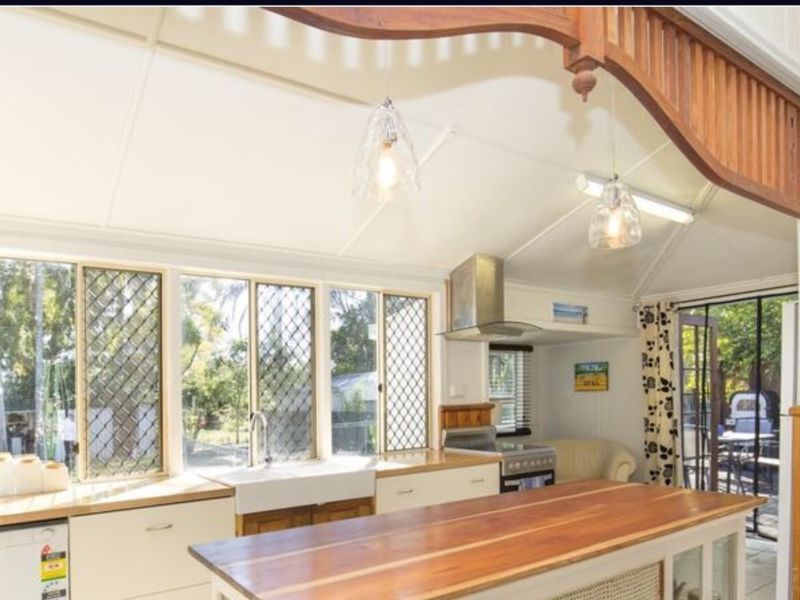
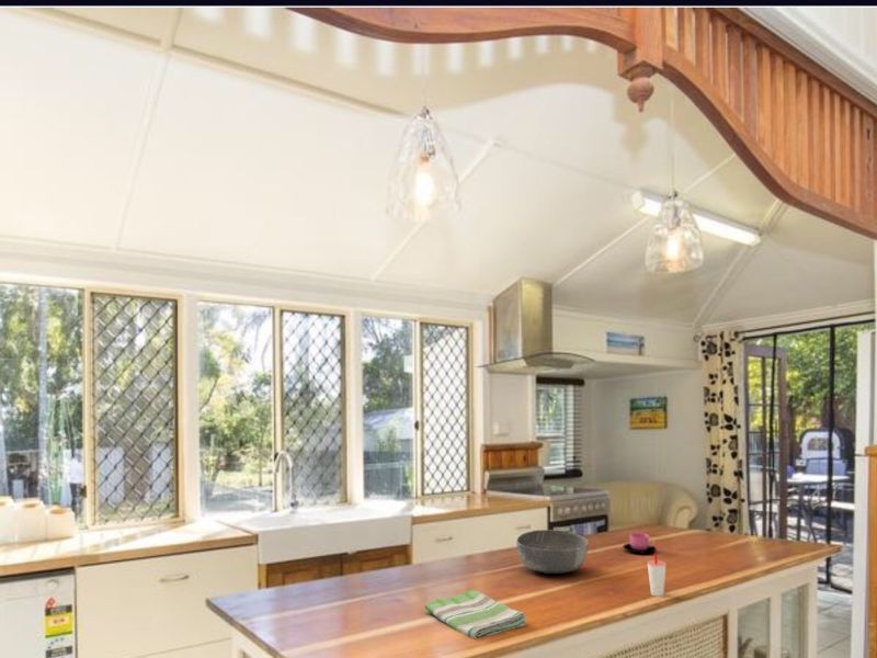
+ dish towel [424,588,527,639]
+ bowl [515,529,590,575]
+ cup [646,552,668,597]
+ cup [622,532,658,555]
